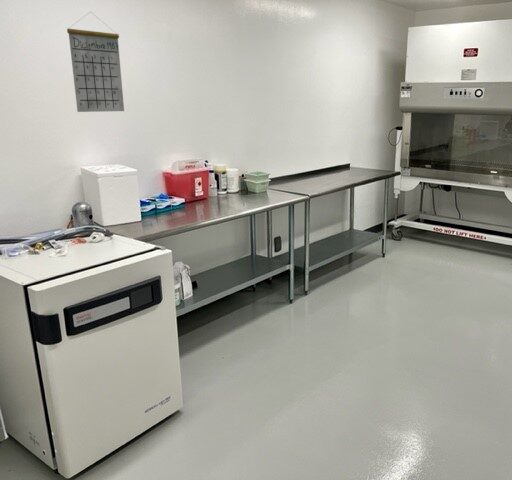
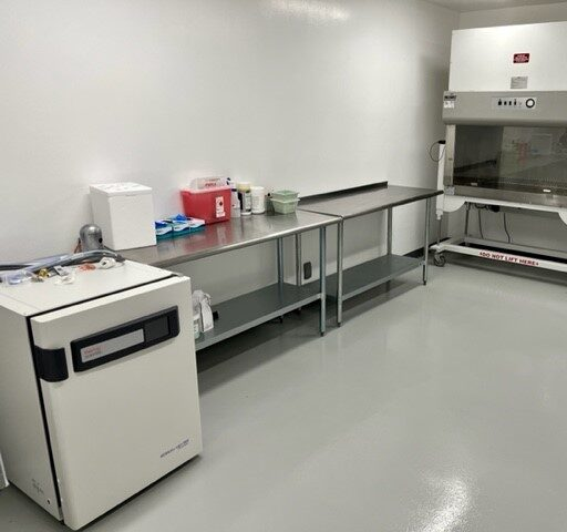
- calendar [66,11,125,113]
